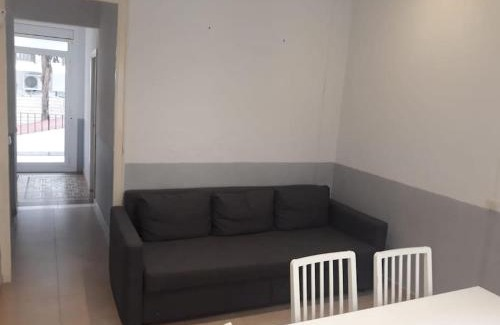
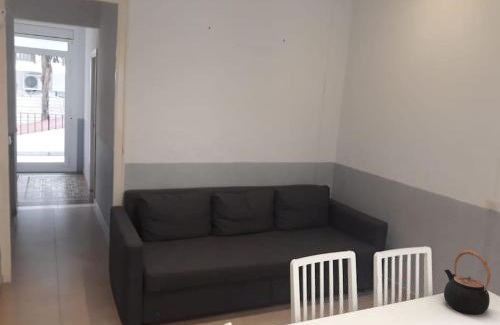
+ teapot [443,249,491,316]
